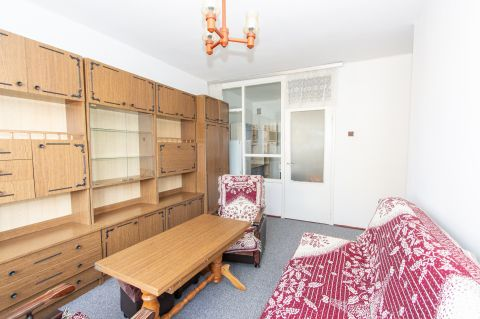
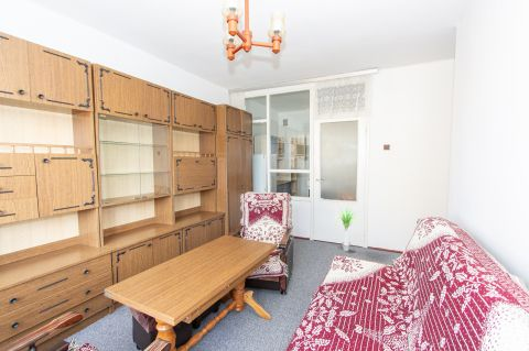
+ potted plant [332,207,359,252]
